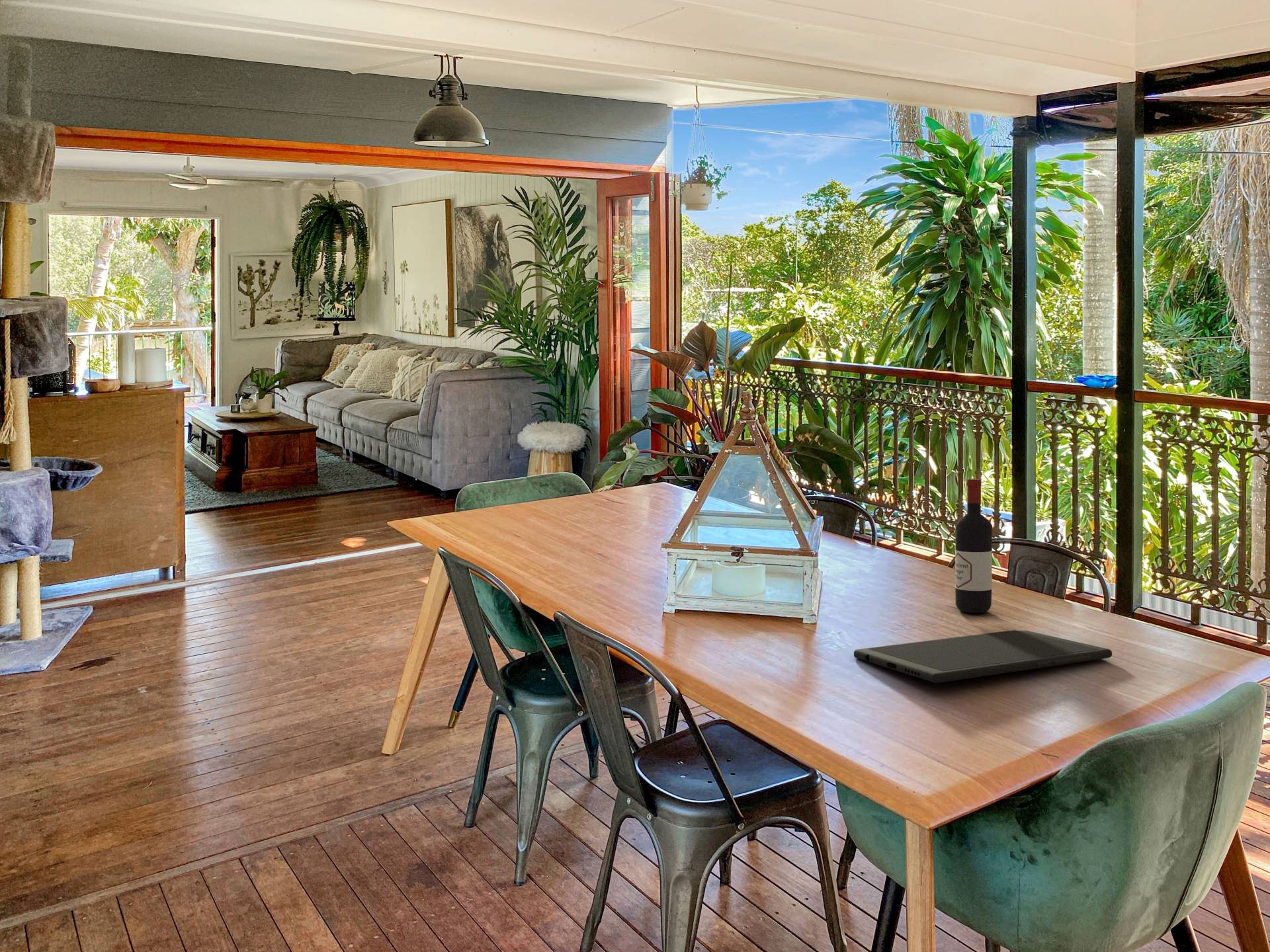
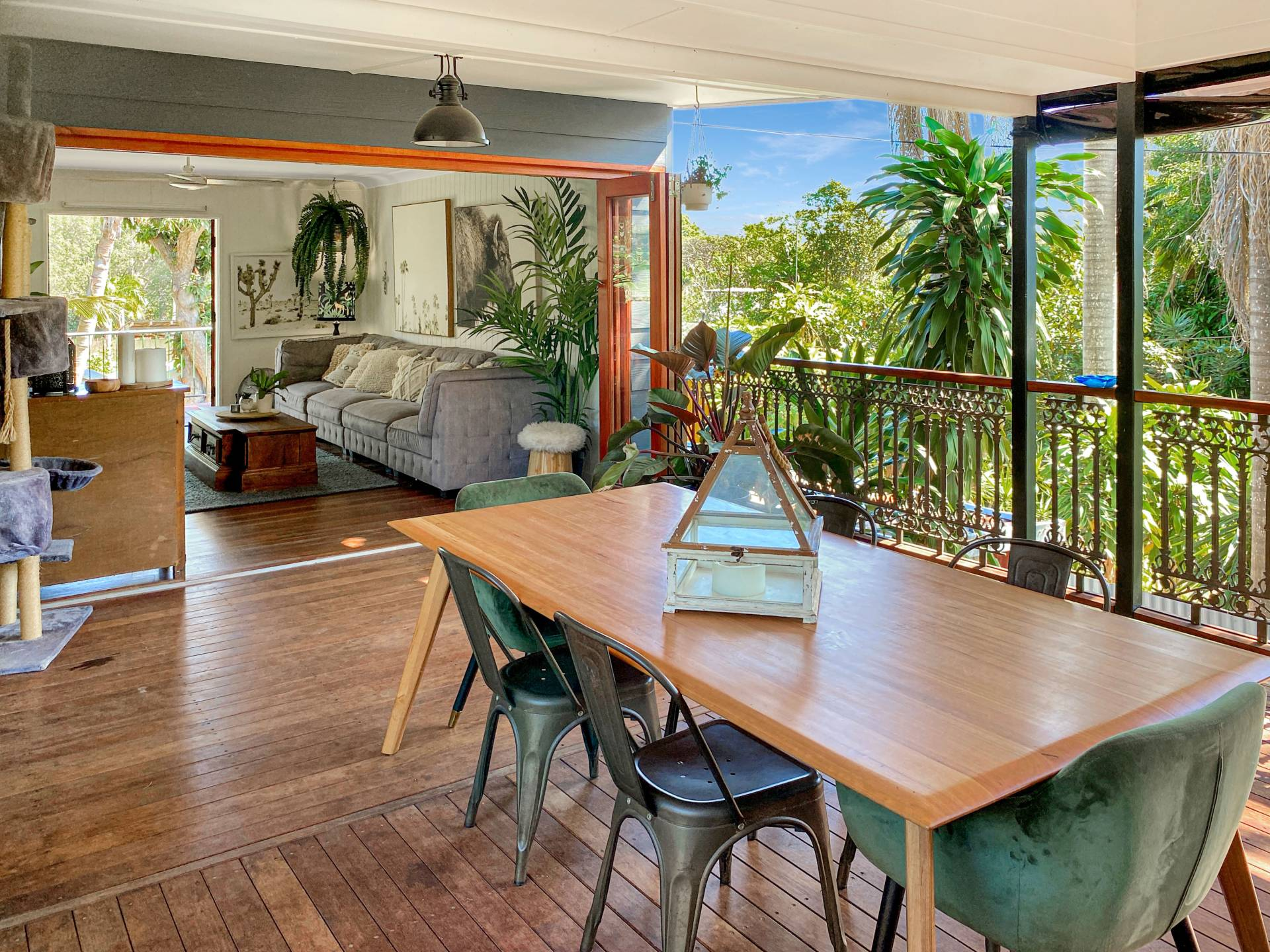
- cutting board [853,629,1113,684]
- wine bottle [954,478,993,614]
